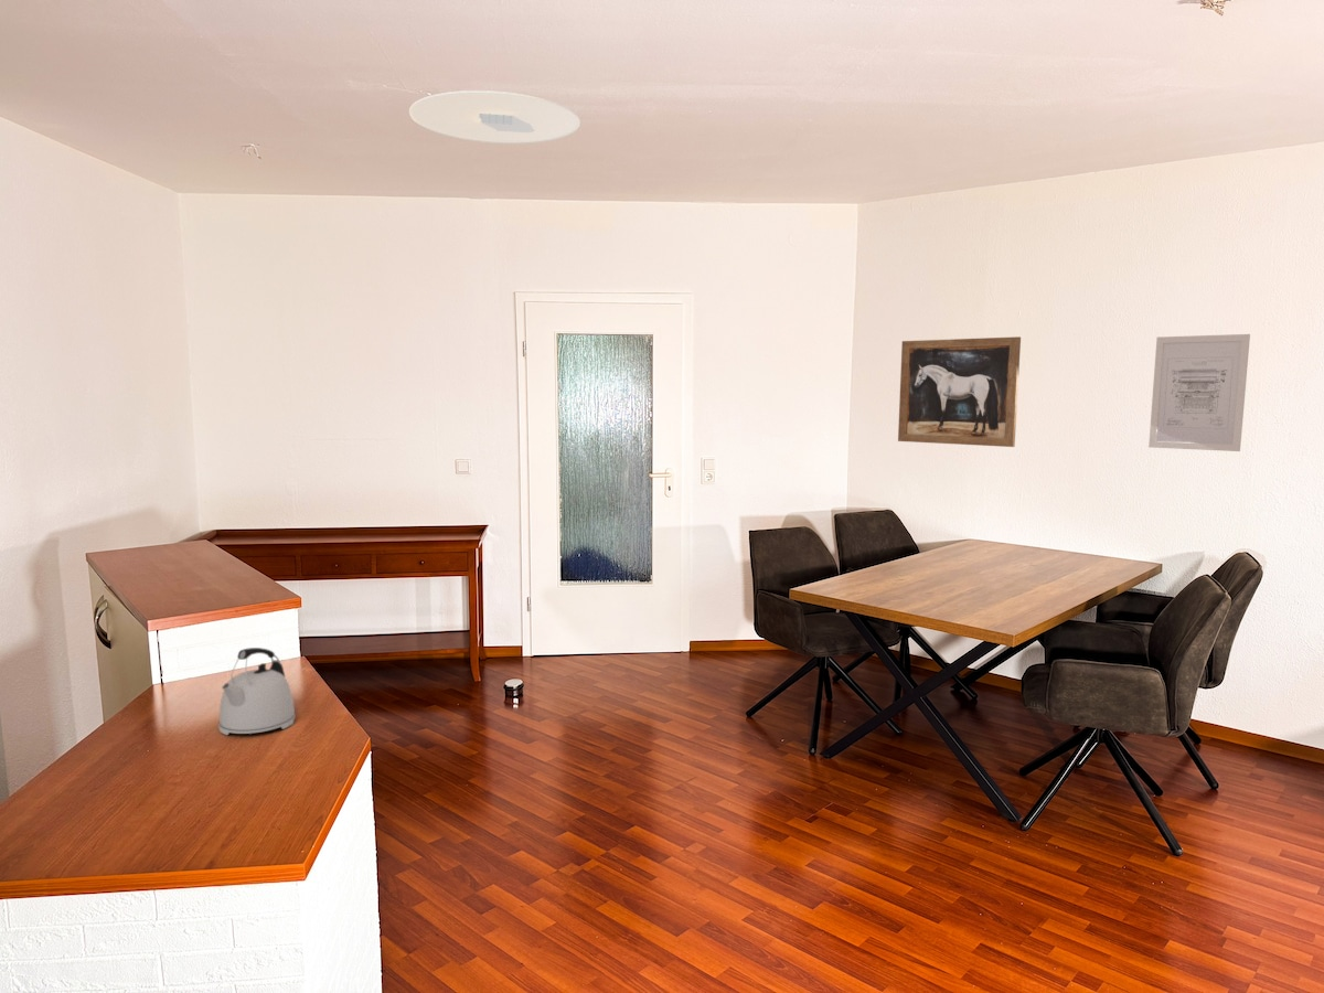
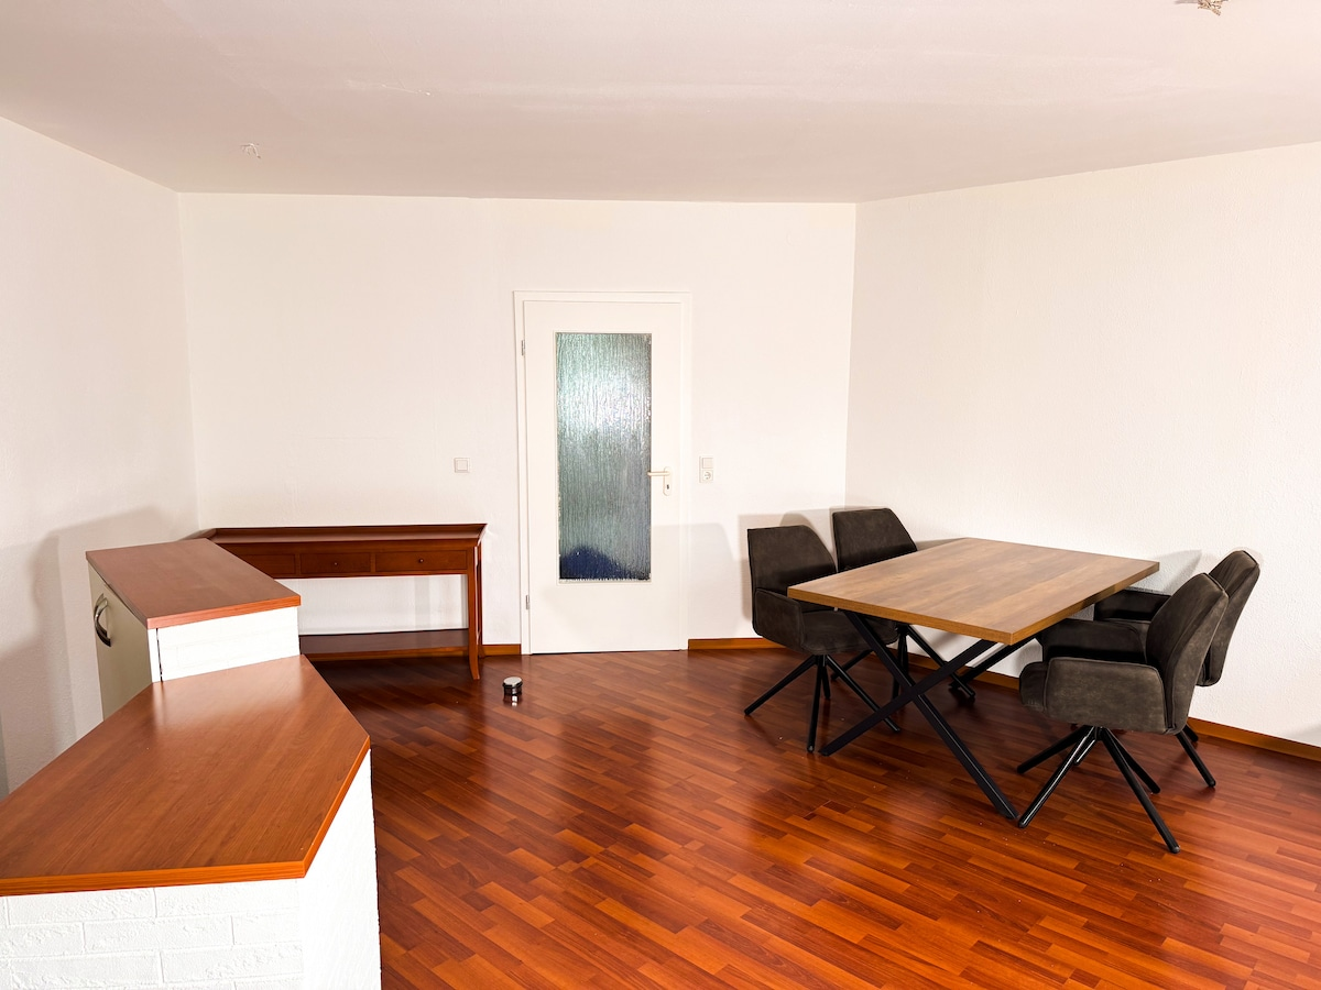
- kettle [217,647,297,736]
- wall art [1147,333,1251,452]
- ceiling light [408,89,581,145]
- wall art [897,335,1022,448]
